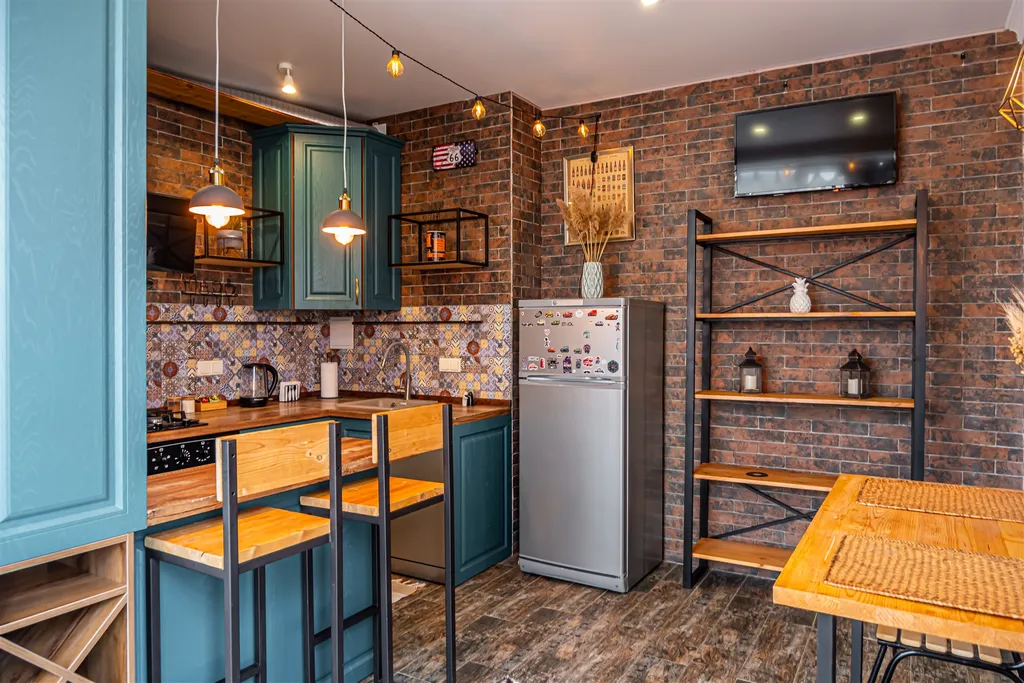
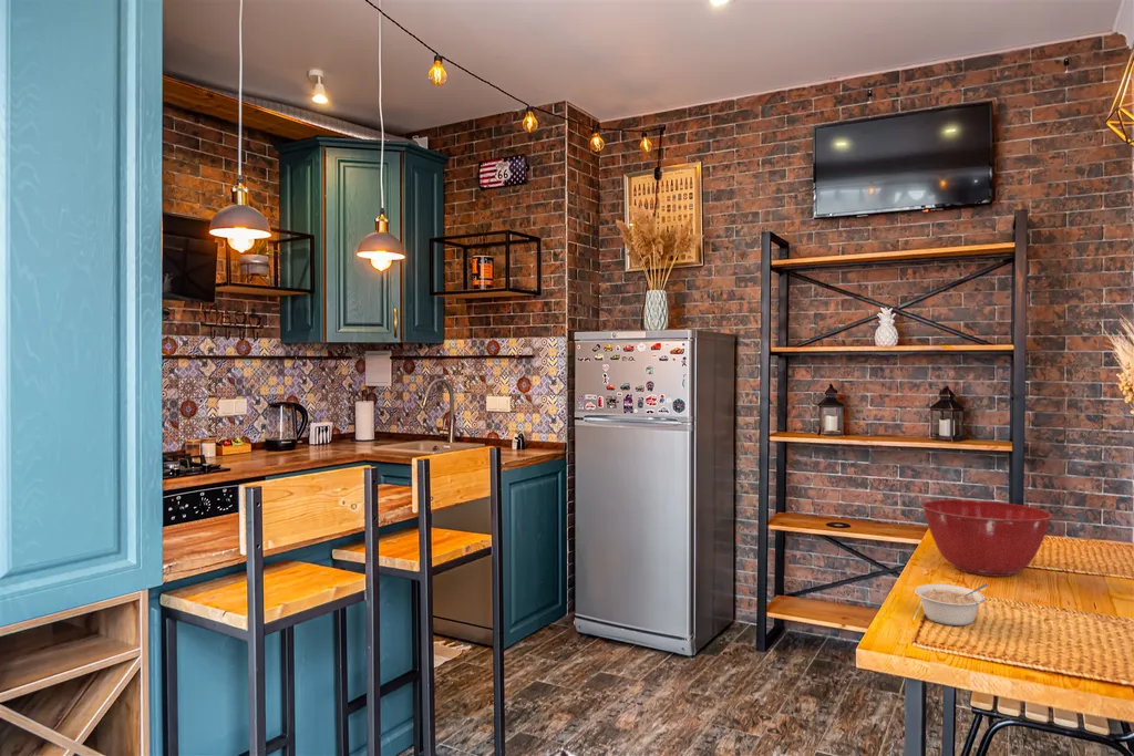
+ legume [914,583,989,626]
+ mixing bowl [920,498,1053,578]
